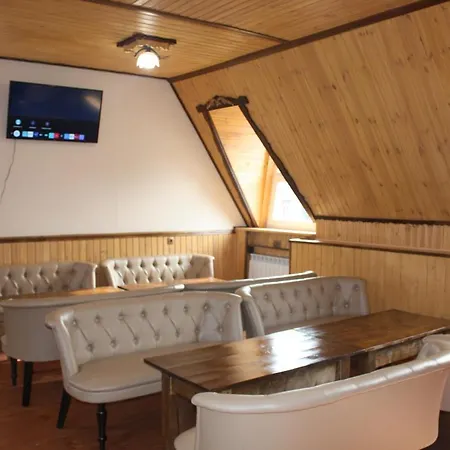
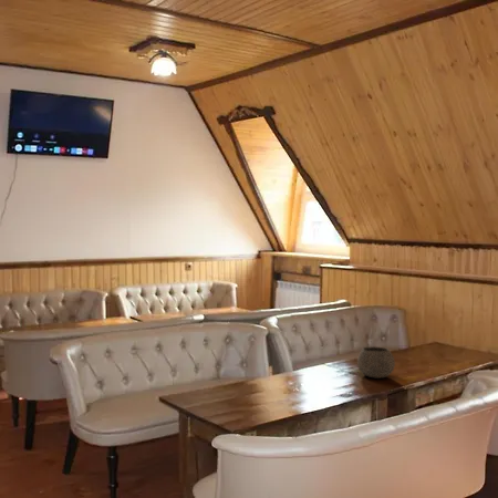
+ bowl [356,345,396,380]
